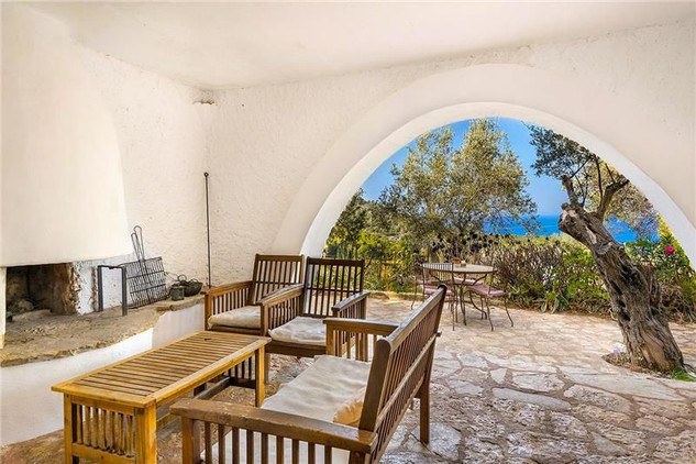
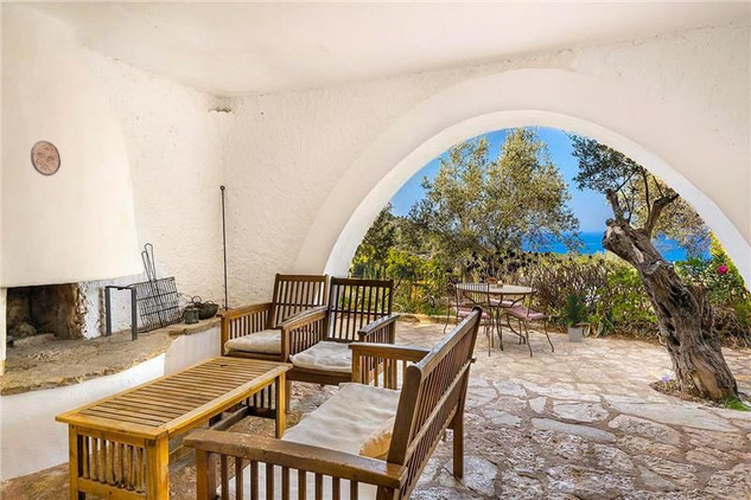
+ decorative medallion [30,140,62,178]
+ indoor plant [558,291,597,342]
